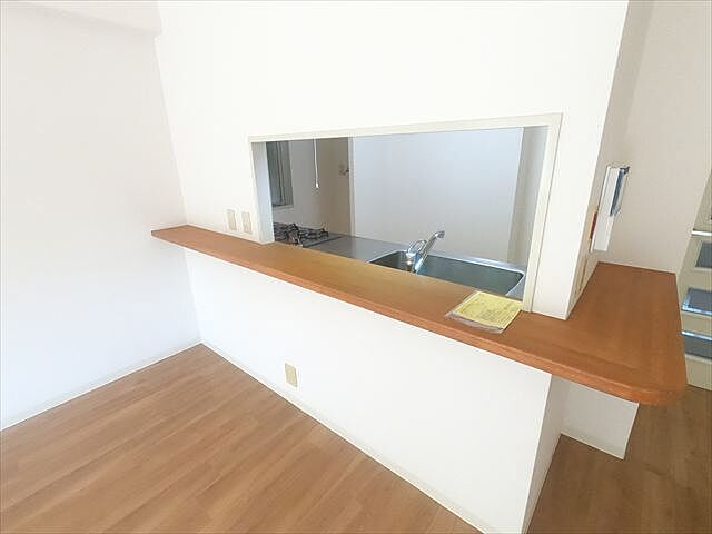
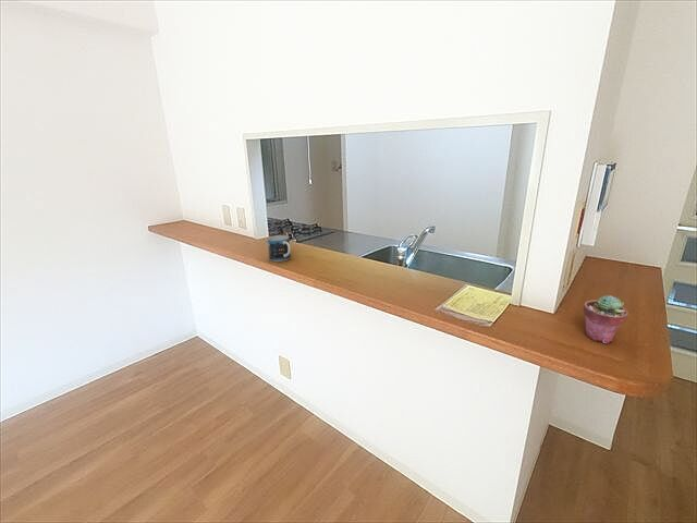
+ potted succulent [583,294,629,344]
+ mug [267,234,292,263]
